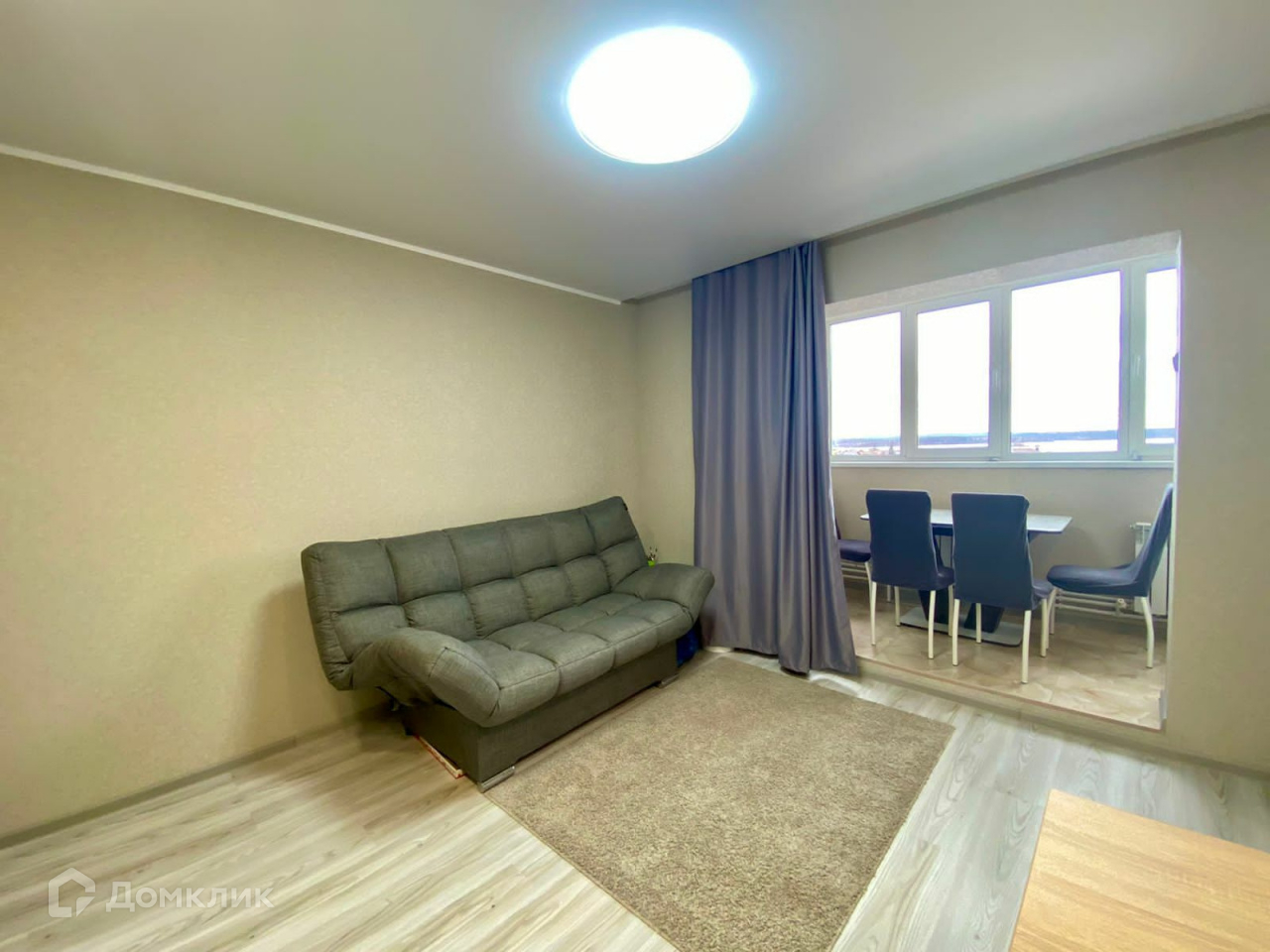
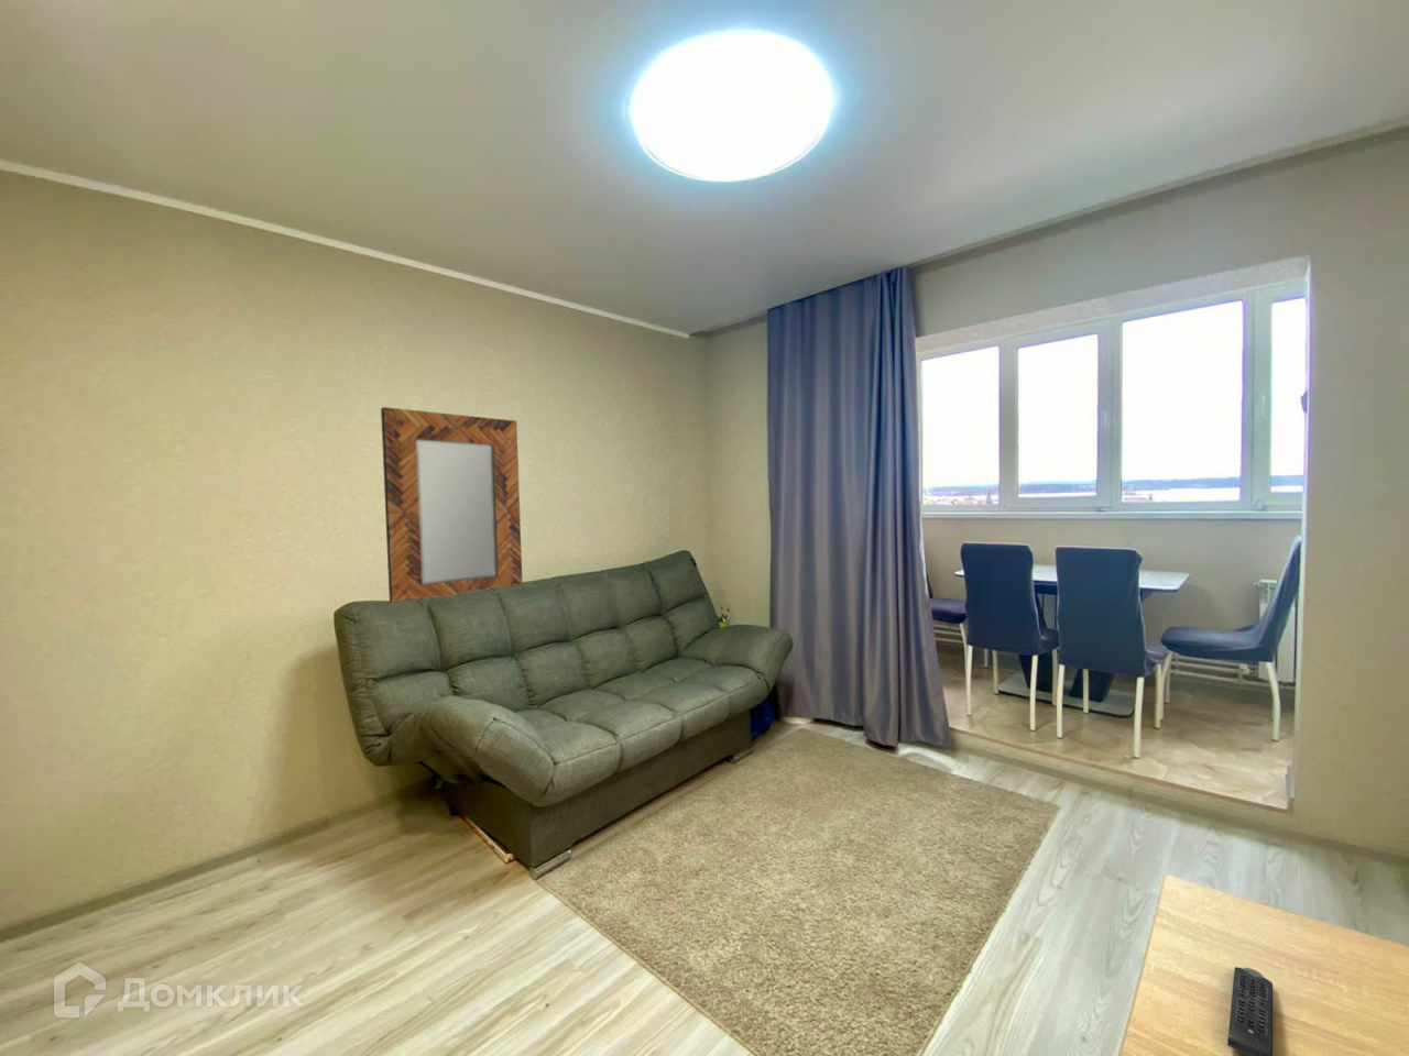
+ home mirror [379,406,523,602]
+ remote control [1226,966,1274,1056]
